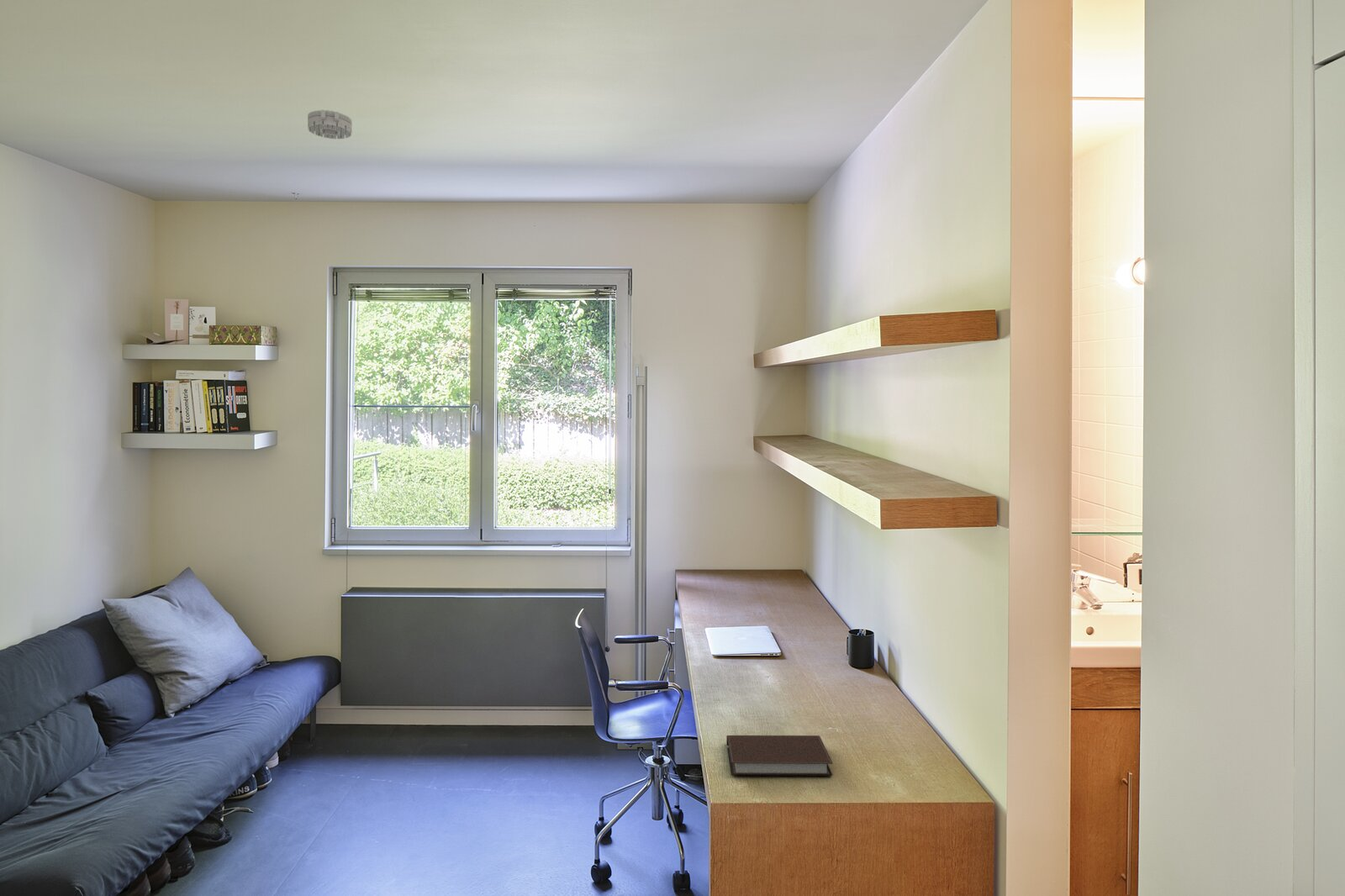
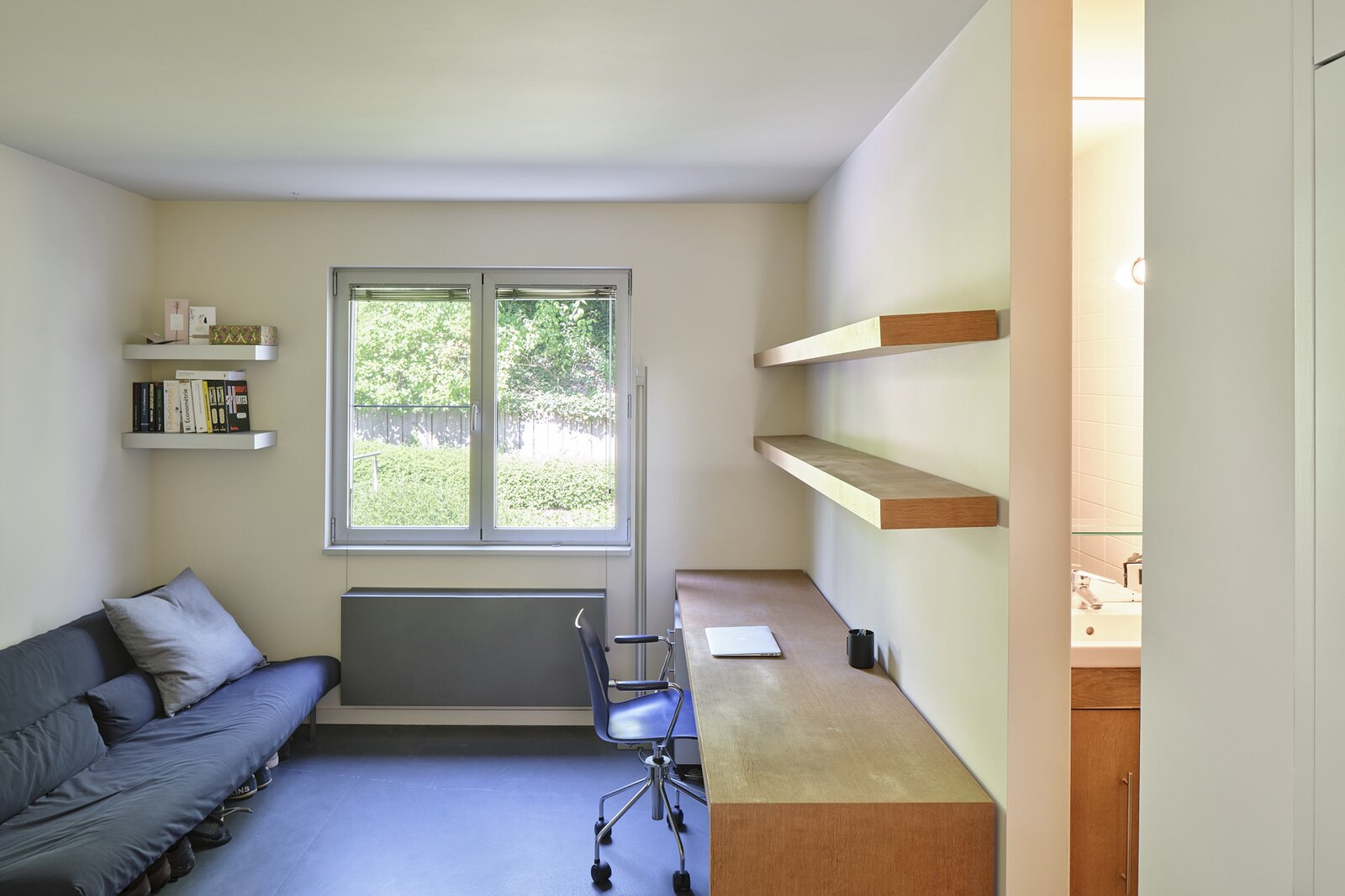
- smoke detector [307,109,353,140]
- notebook [725,735,834,777]
